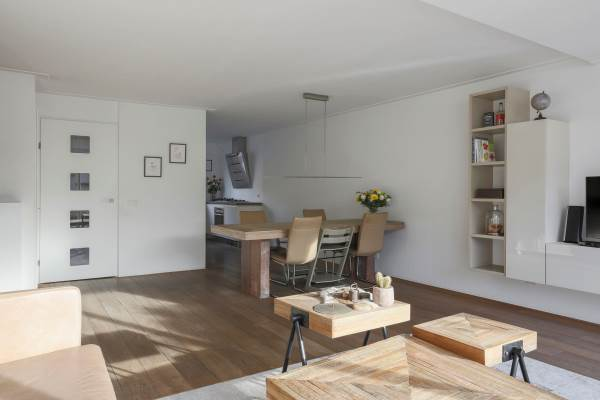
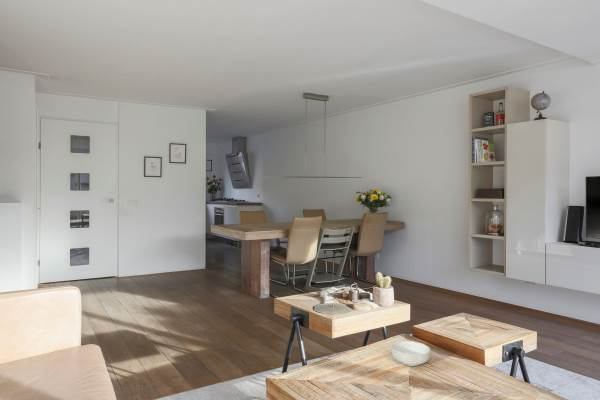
+ cereal bowl [390,340,431,367]
